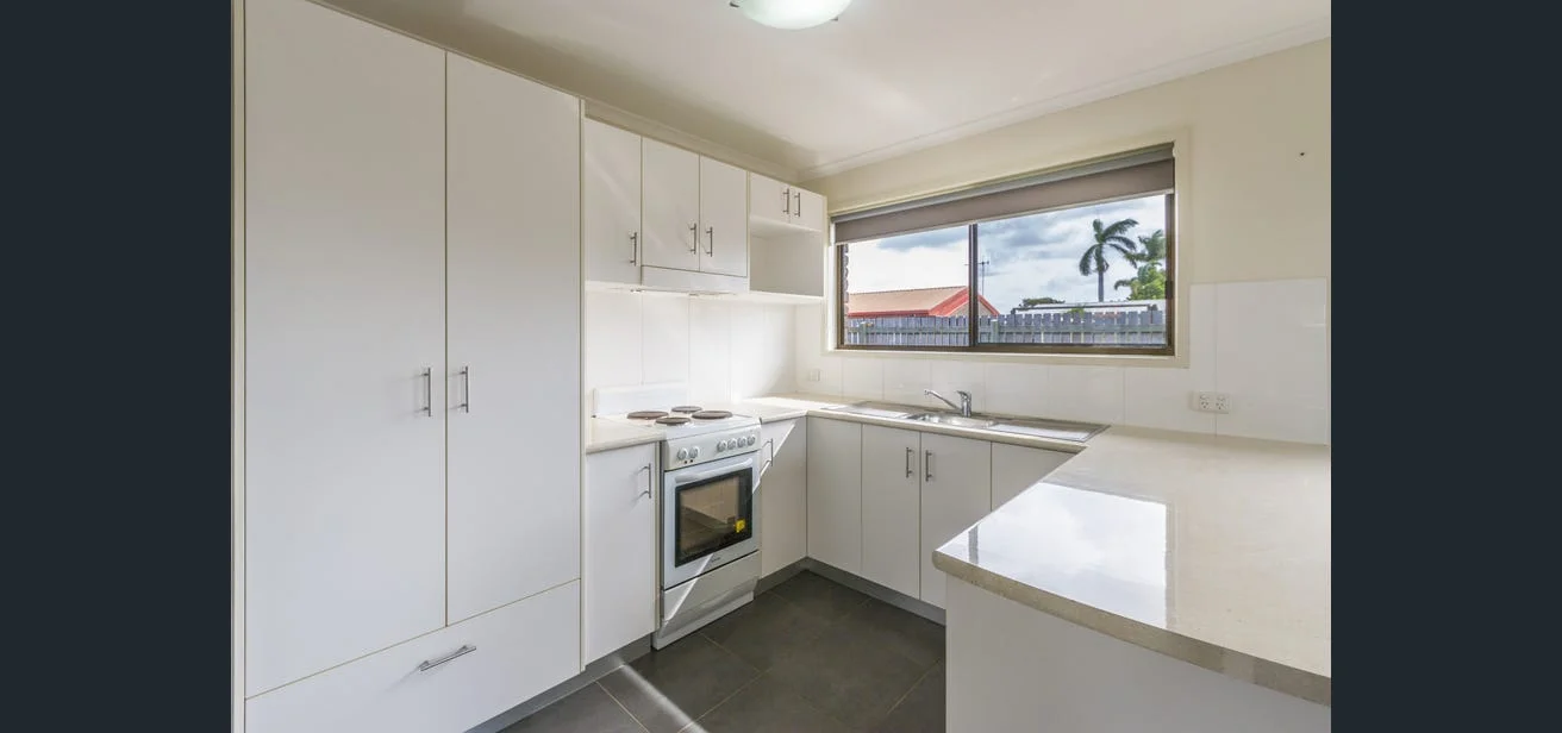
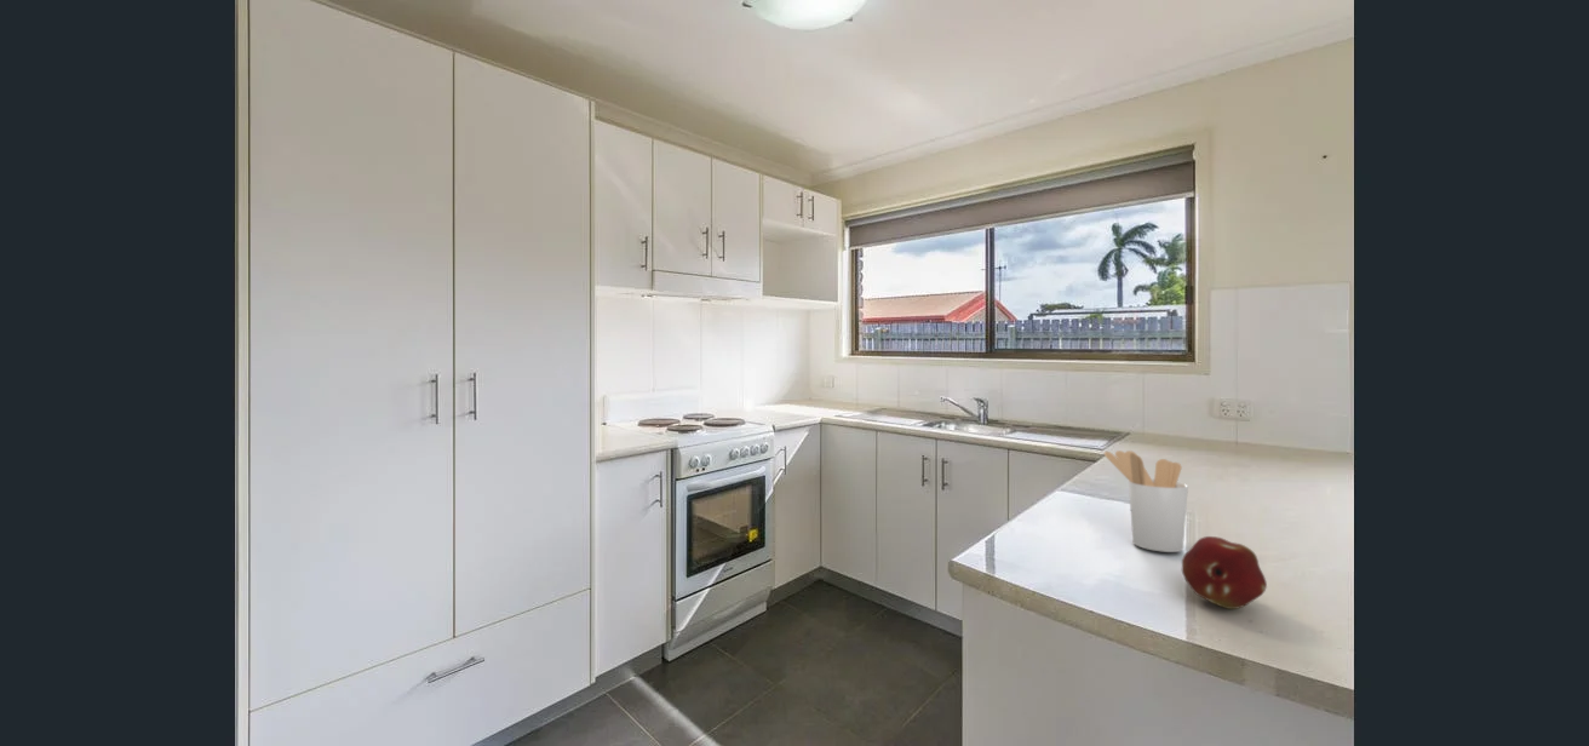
+ utensil holder [1103,449,1189,553]
+ fruit [1181,535,1268,610]
